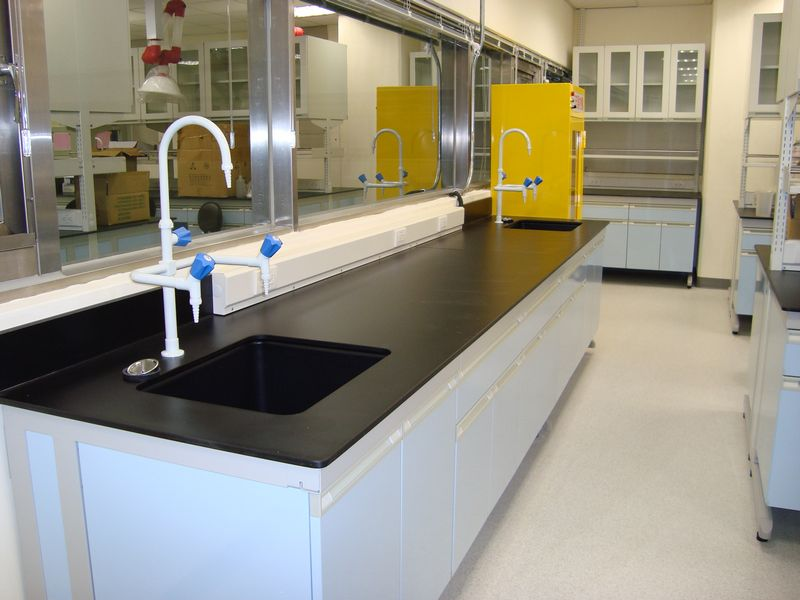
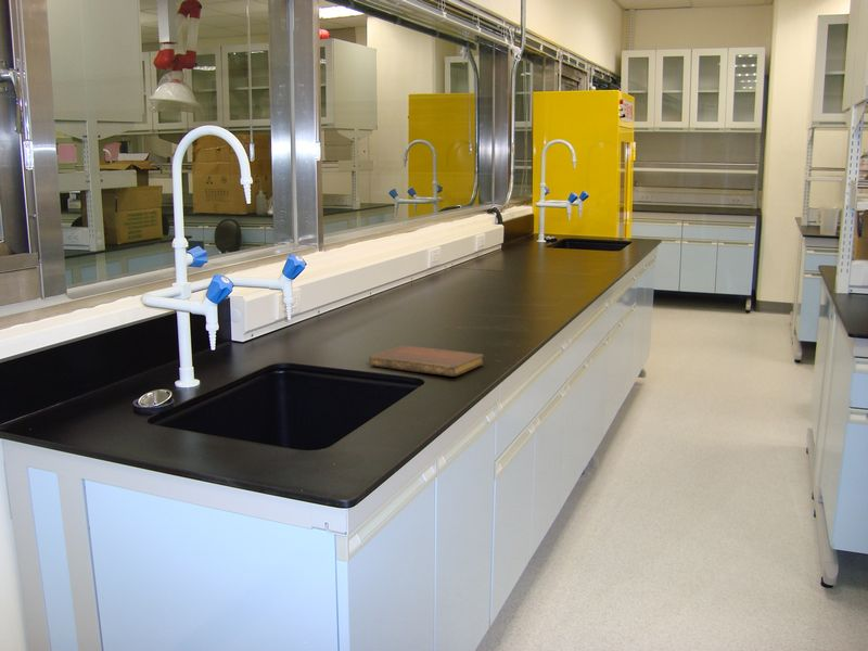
+ notebook [368,345,485,378]
